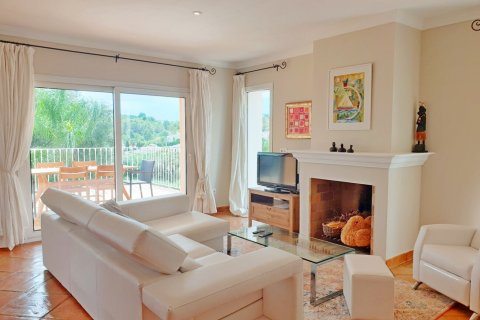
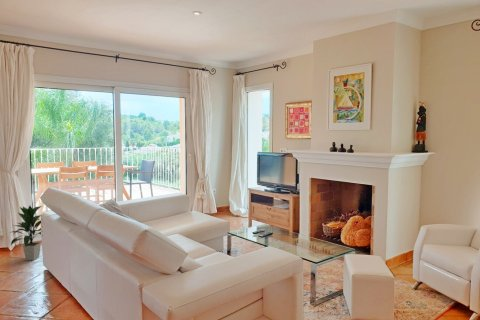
+ indoor plant [8,205,43,261]
